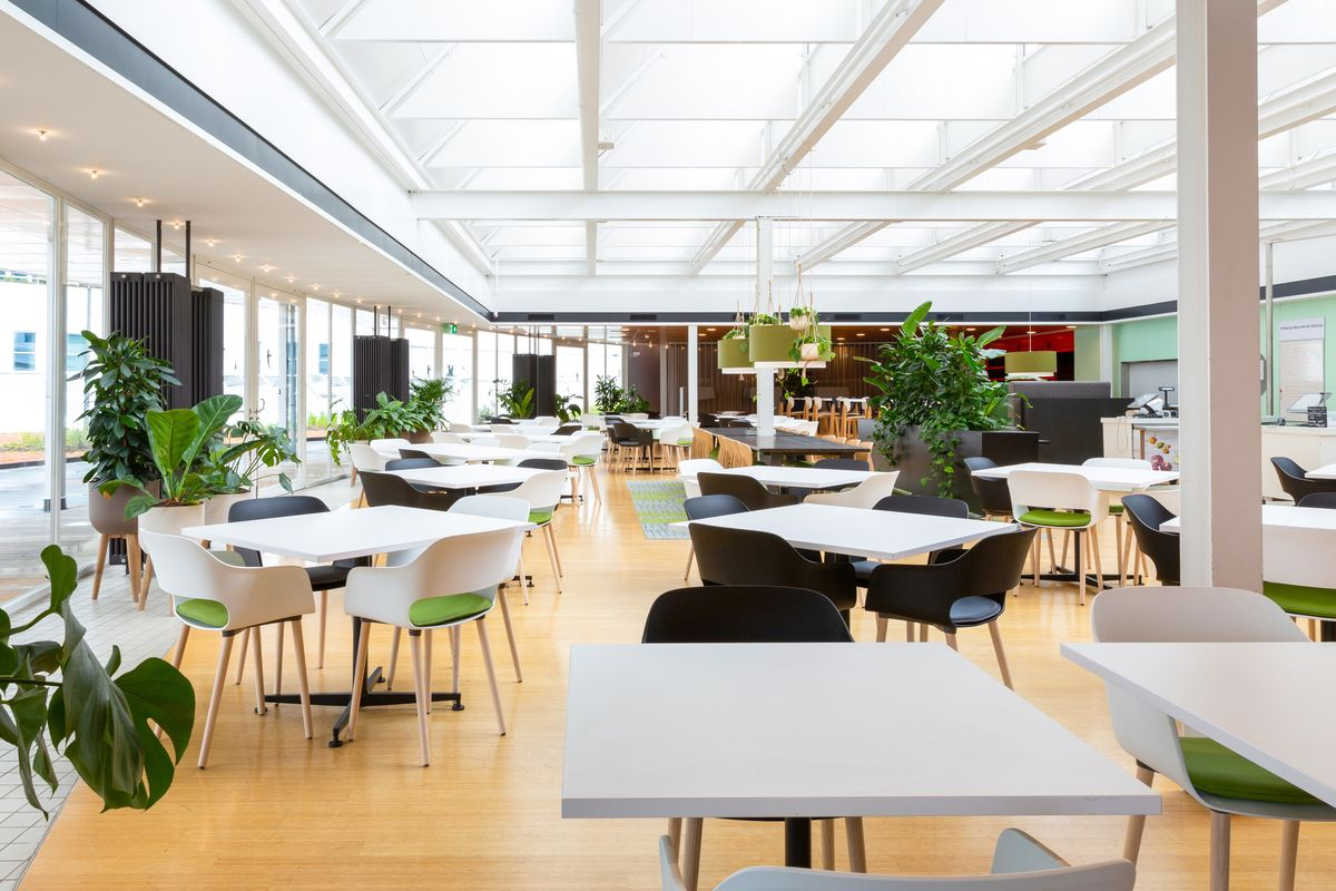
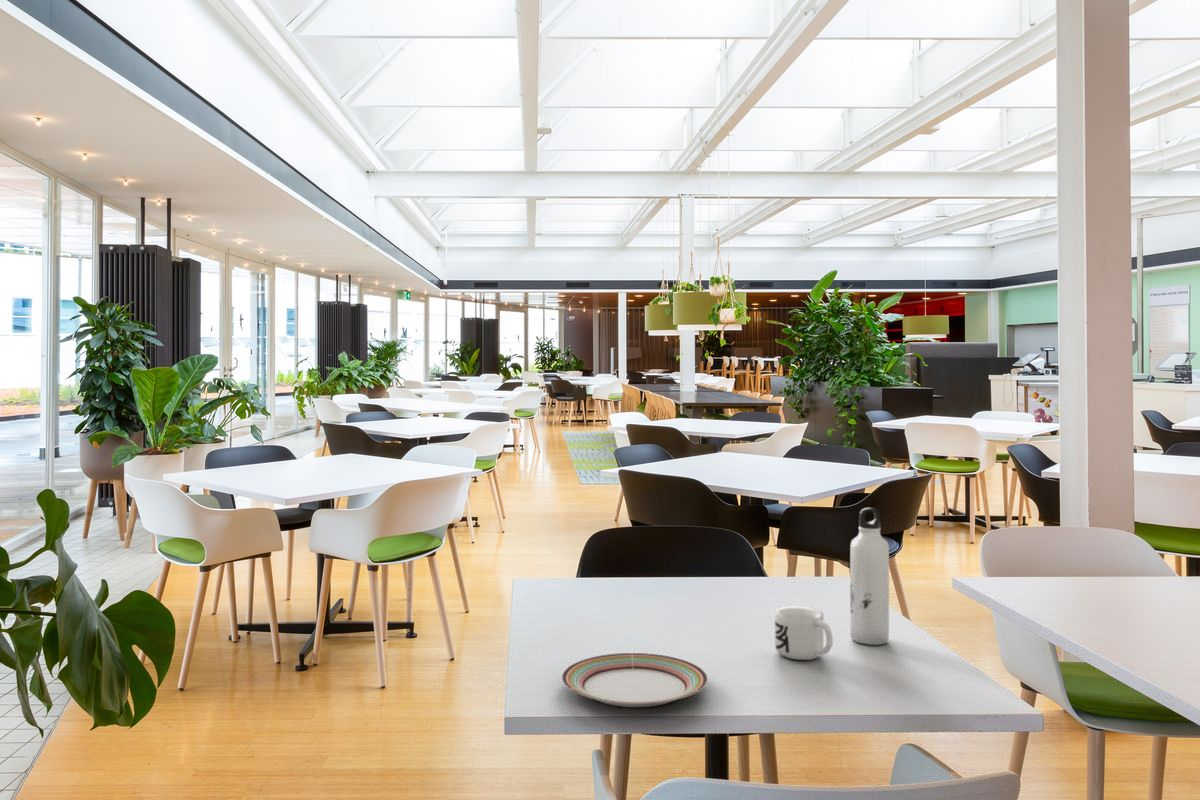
+ mug [774,605,834,661]
+ water bottle [849,507,890,646]
+ plate [561,652,709,708]
